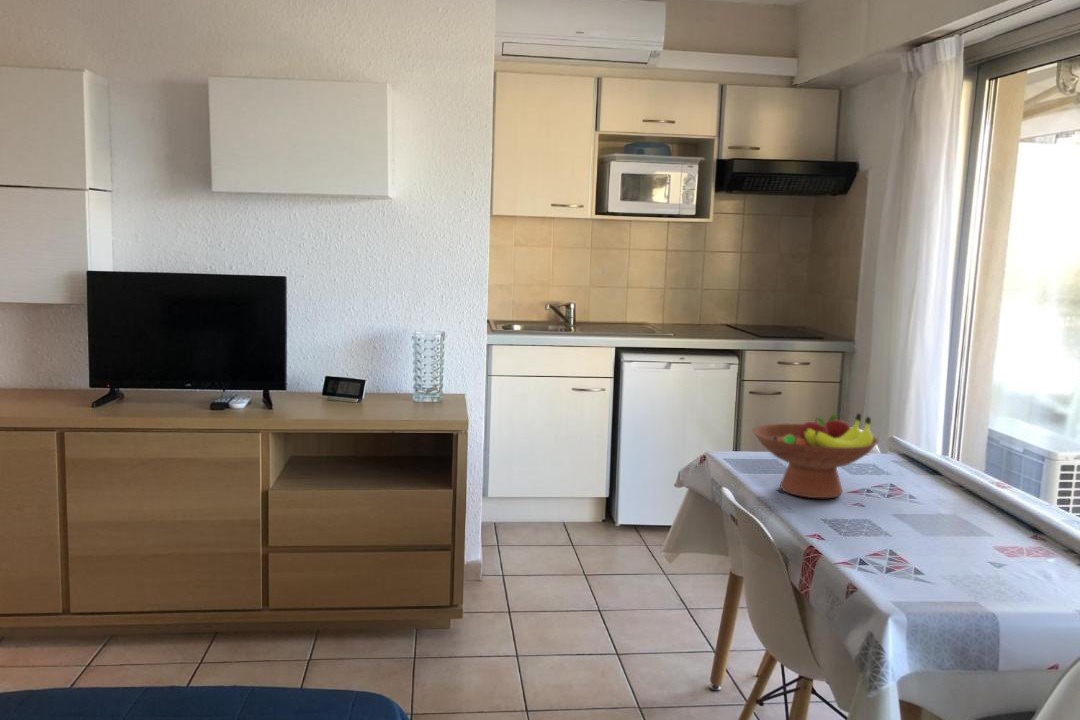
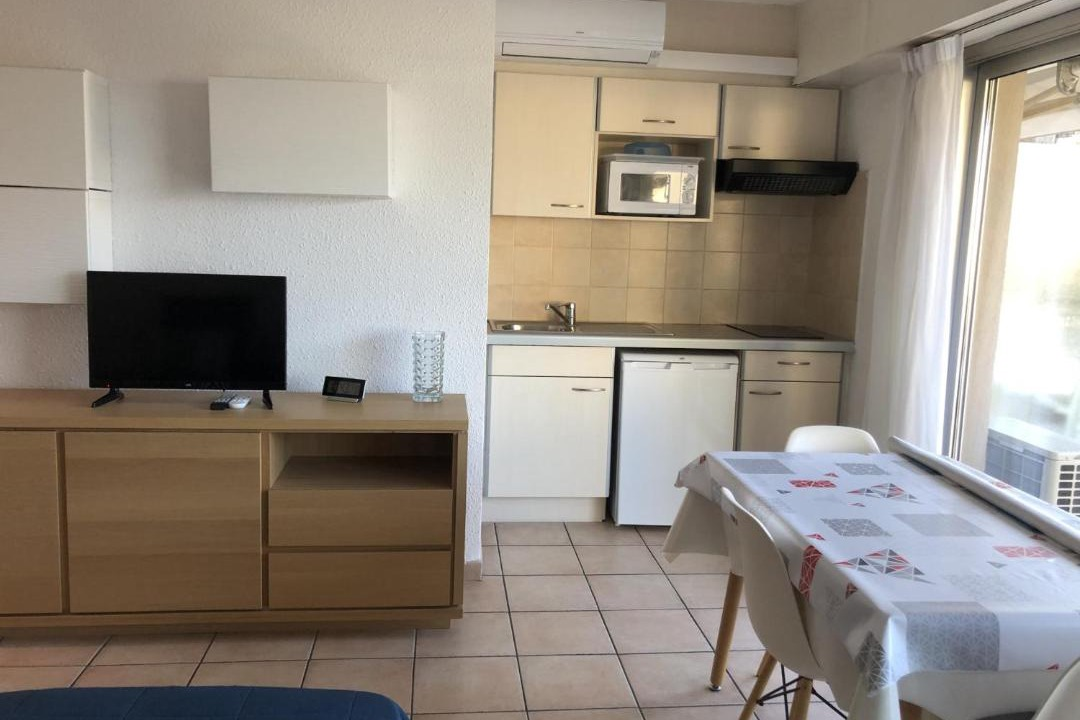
- fruit bowl [752,412,880,499]
